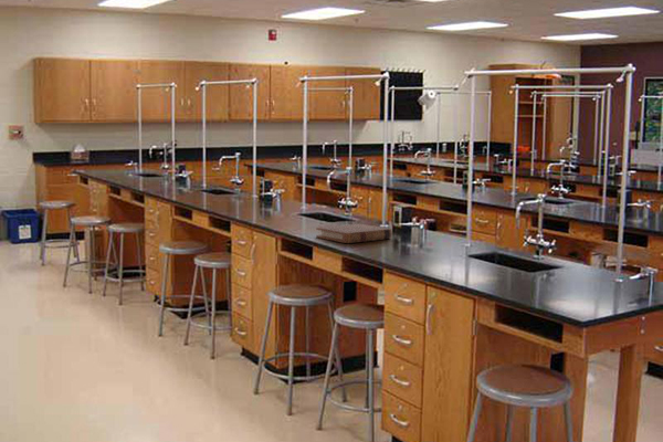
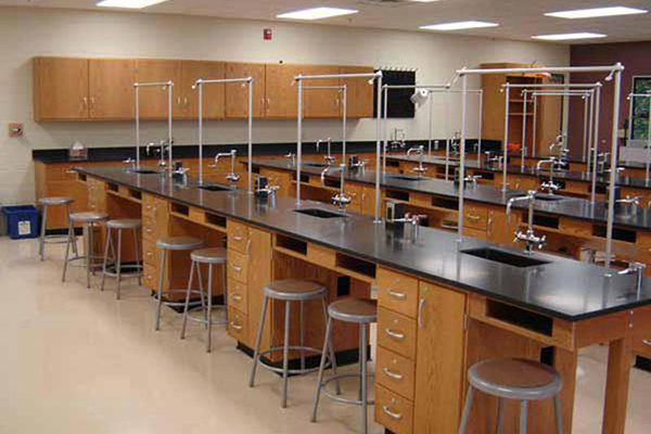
- book [315,223,393,244]
